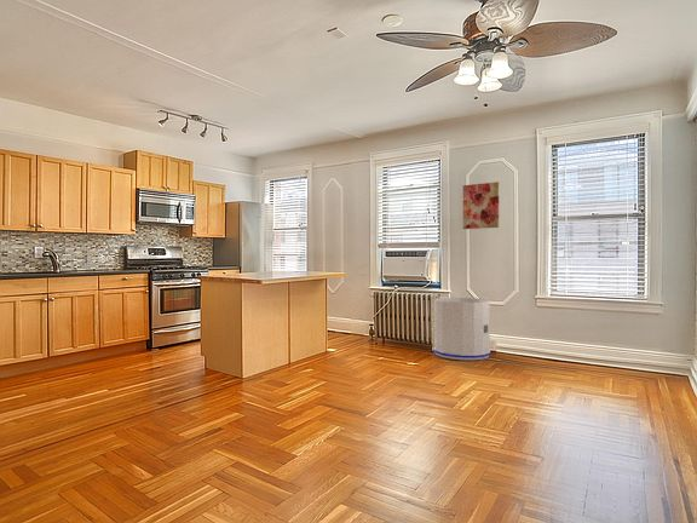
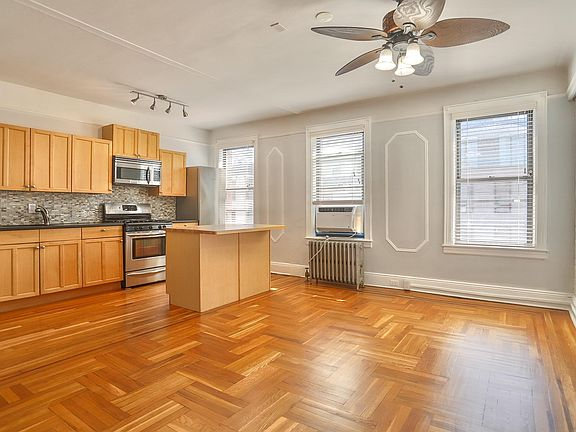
- wall art [462,180,500,230]
- trash can [432,297,491,361]
